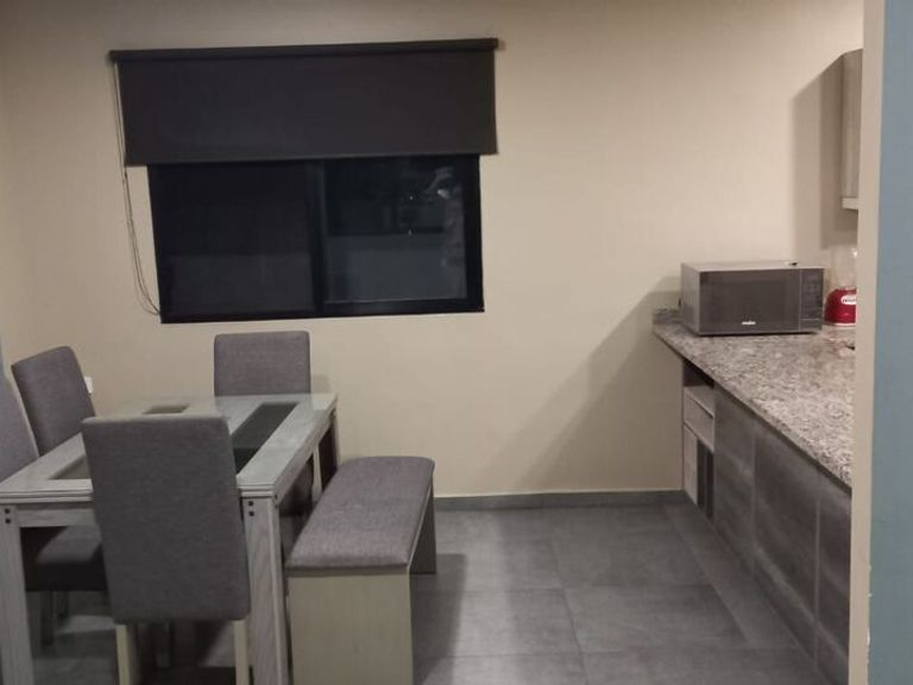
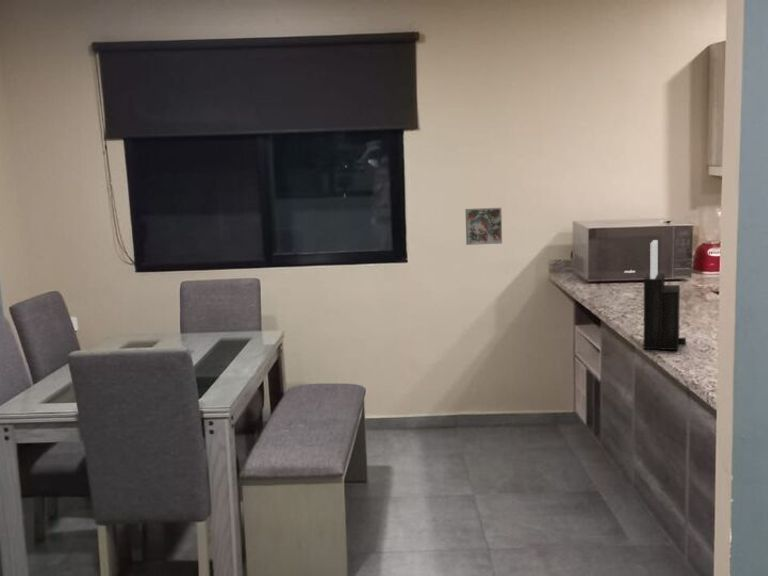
+ knife block [643,239,687,351]
+ decorative tile [465,207,503,246]
